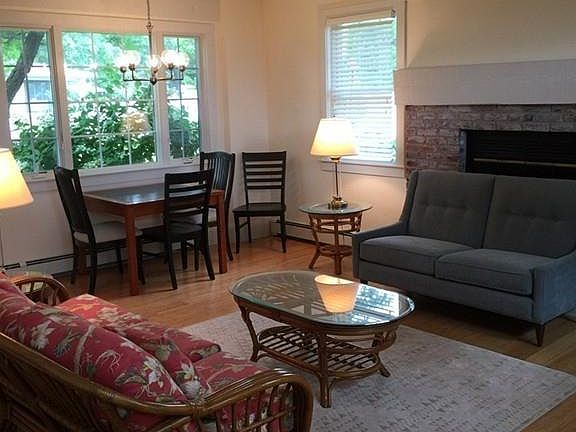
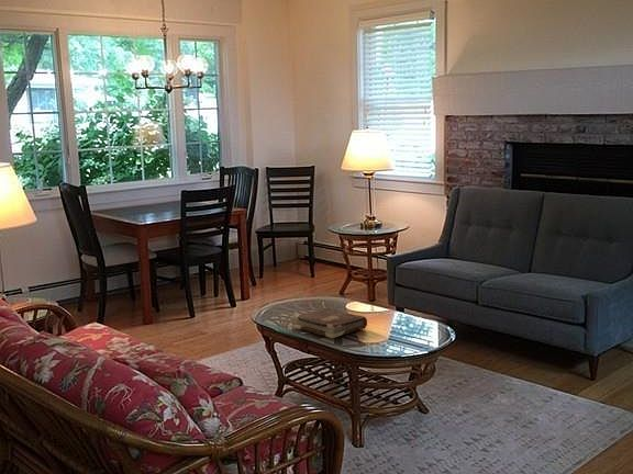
+ book [292,307,368,339]
